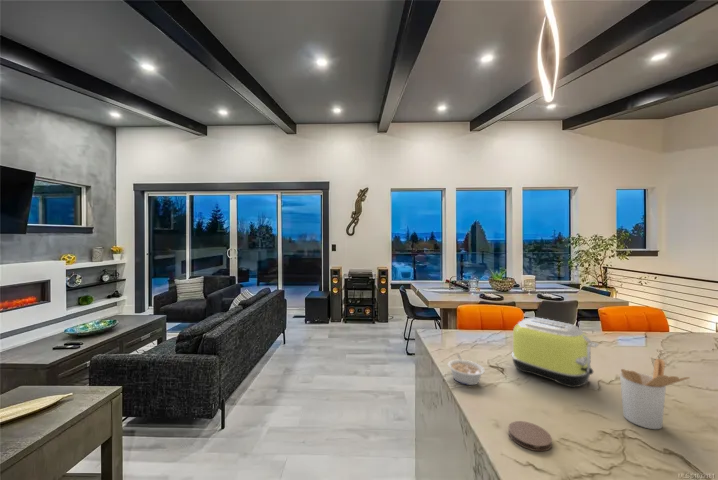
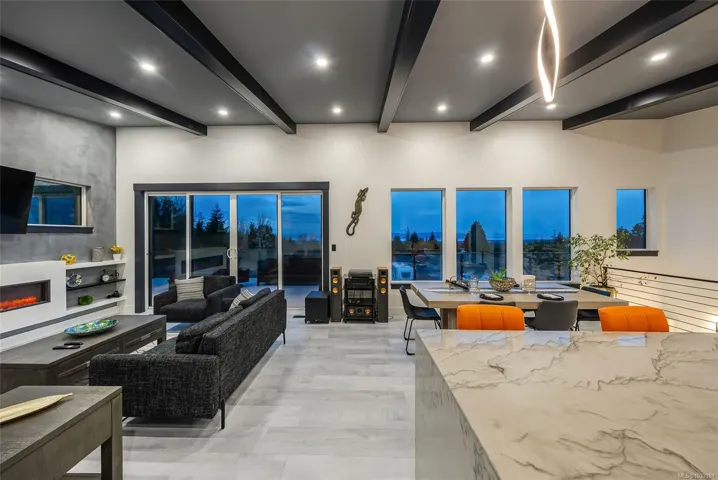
- legume [447,353,486,386]
- coaster [507,420,553,452]
- utensil holder [619,358,691,430]
- toaster [511,317,599,389]
